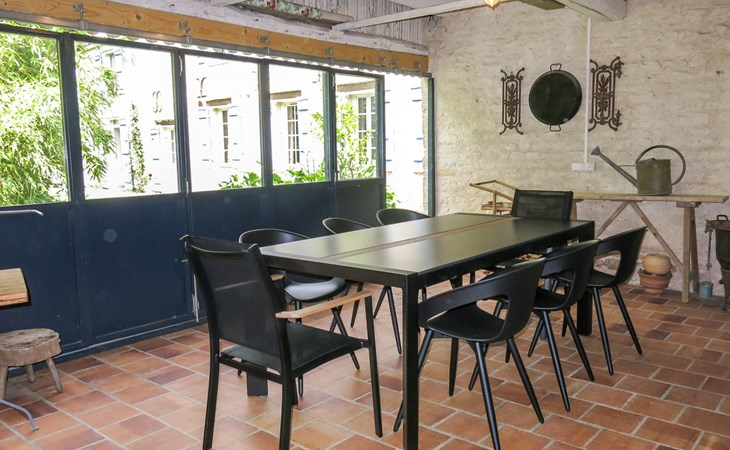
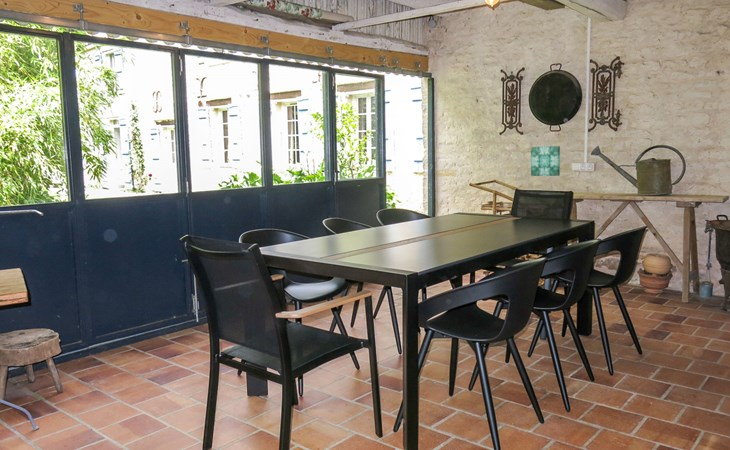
+ wall art [530,145,561,177]
